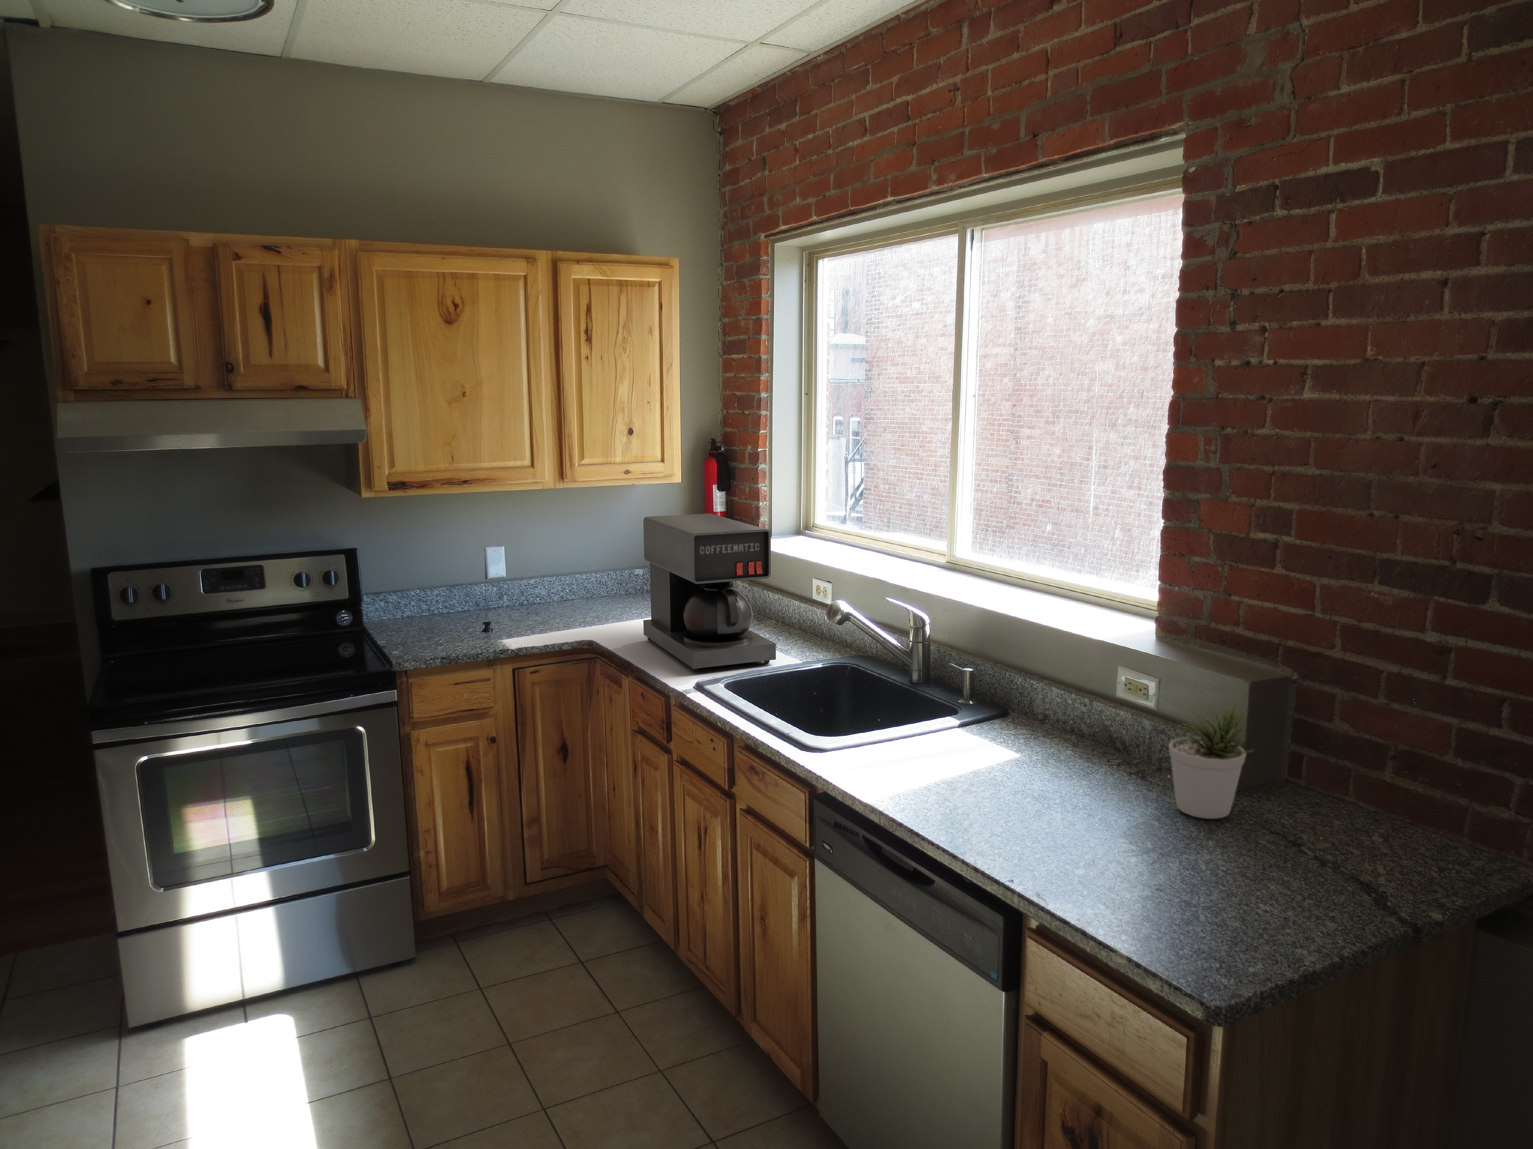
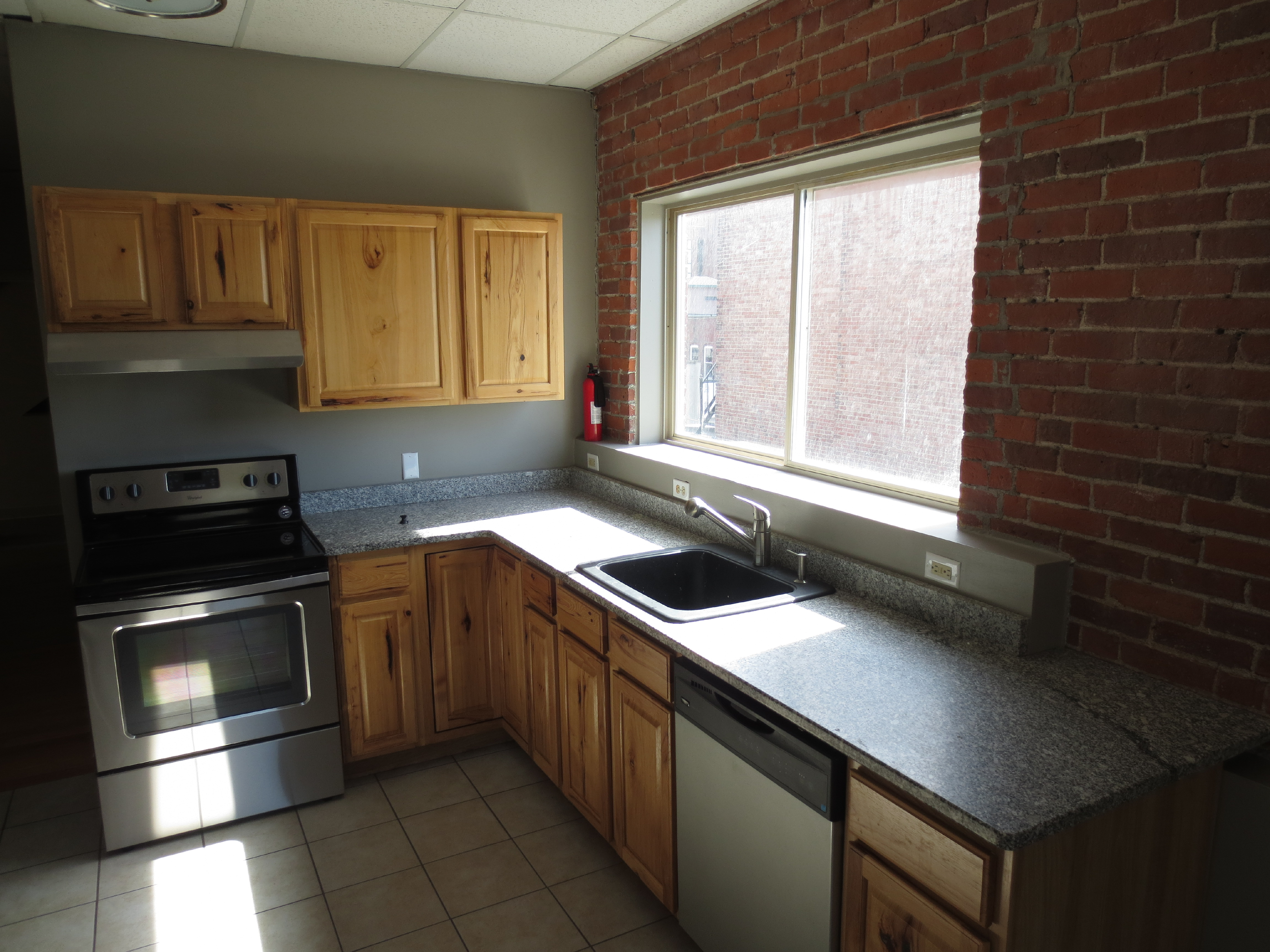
- potted plant [1168,702,1255,820]
- coffee maker [643,513,776,672]
